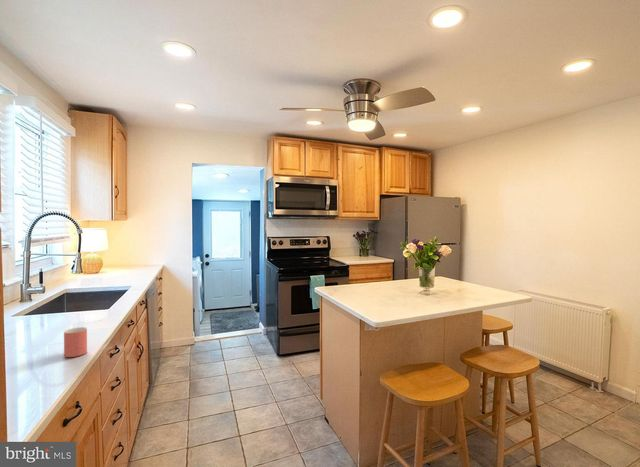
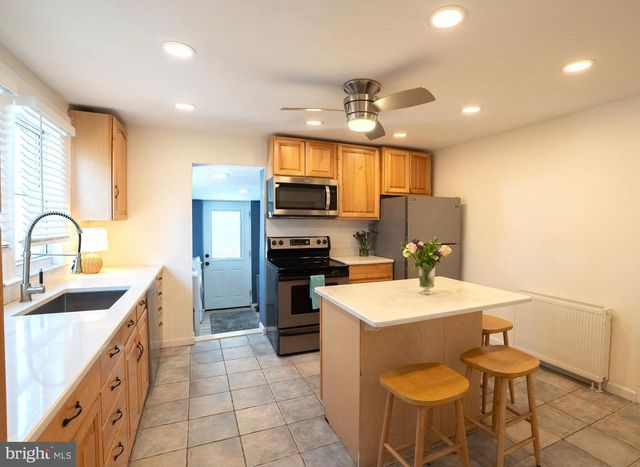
- cup [63,326,88,358]
